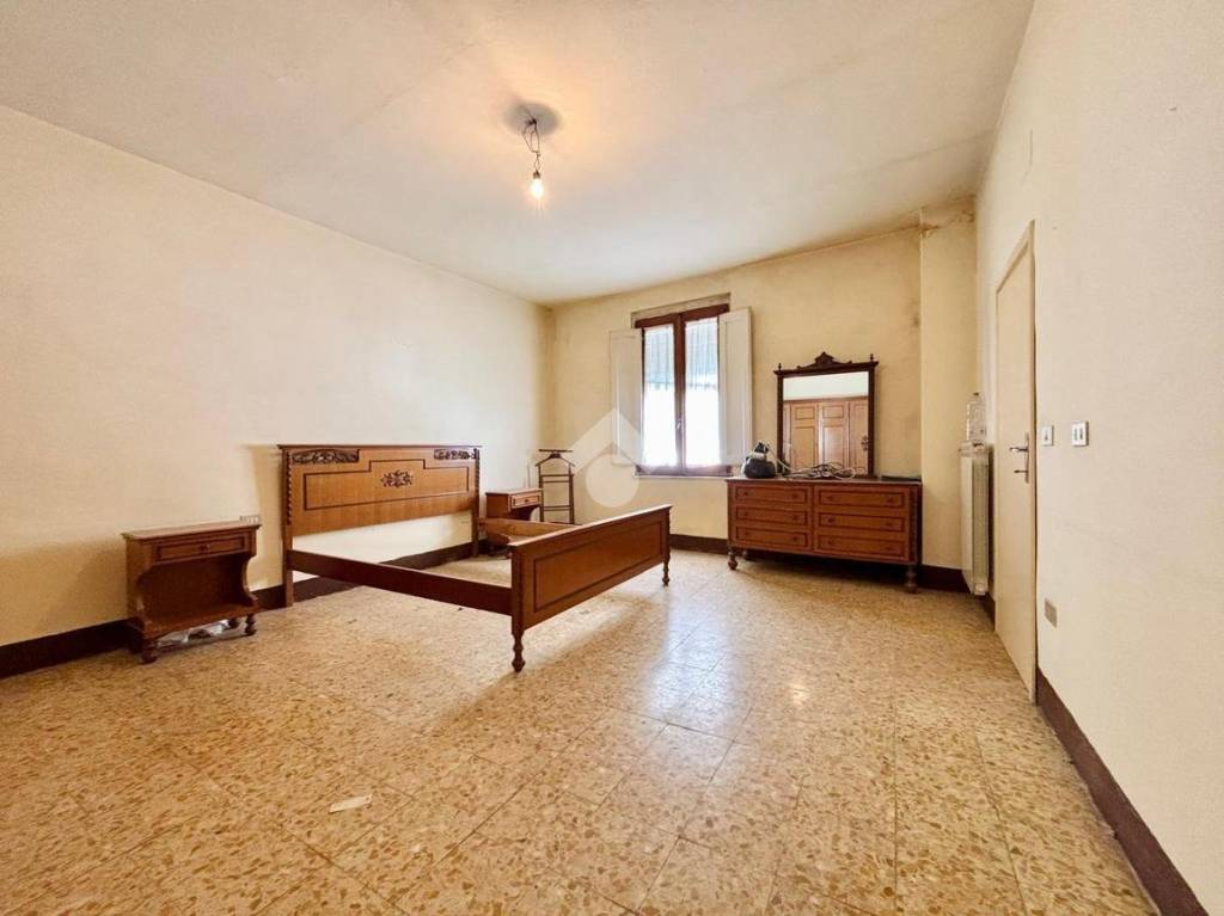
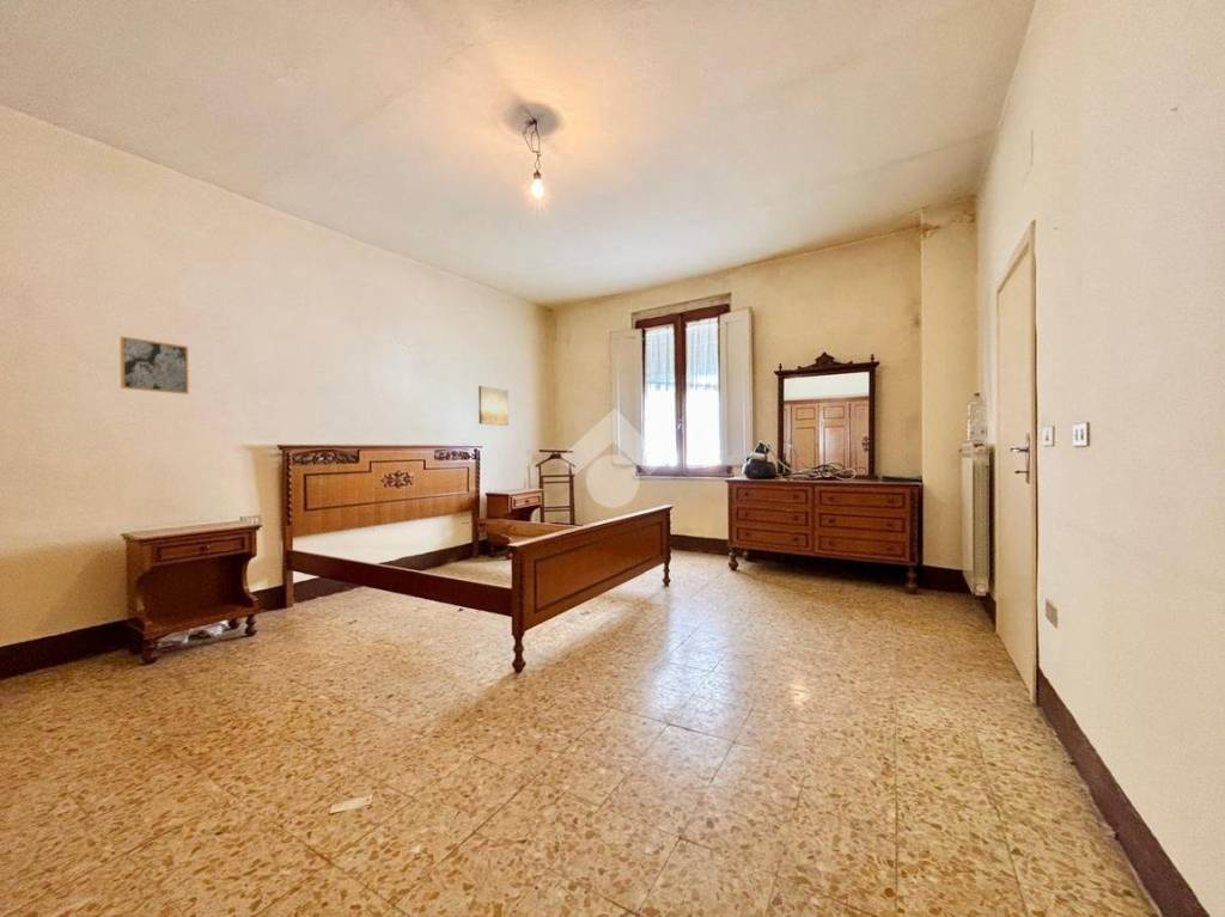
+ wall art [477,385,510,427]
+ wall art [118,335,190,396]
